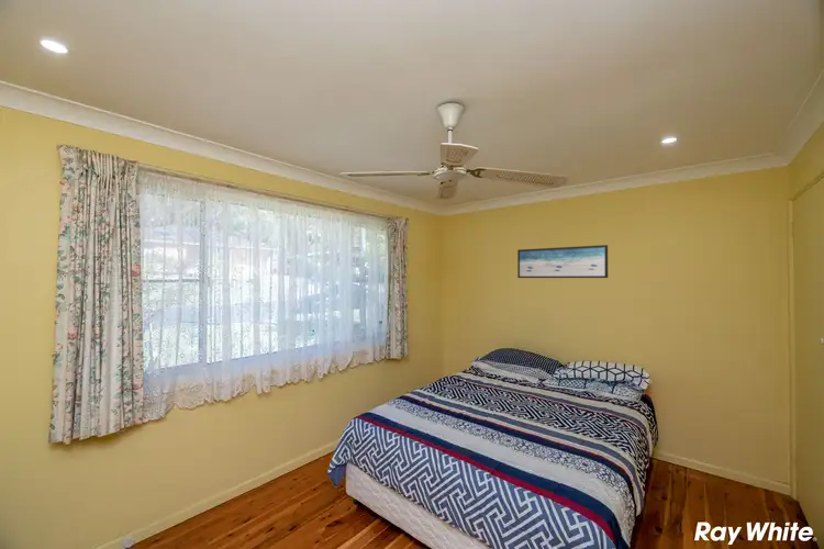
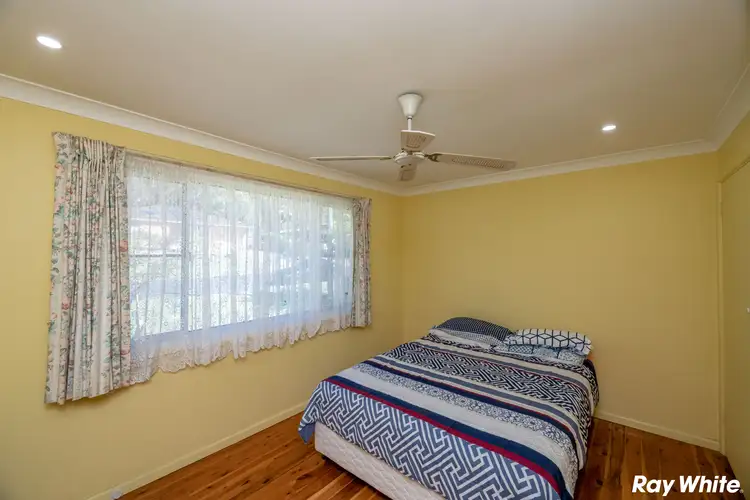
- wall art [516,244,609,279]
